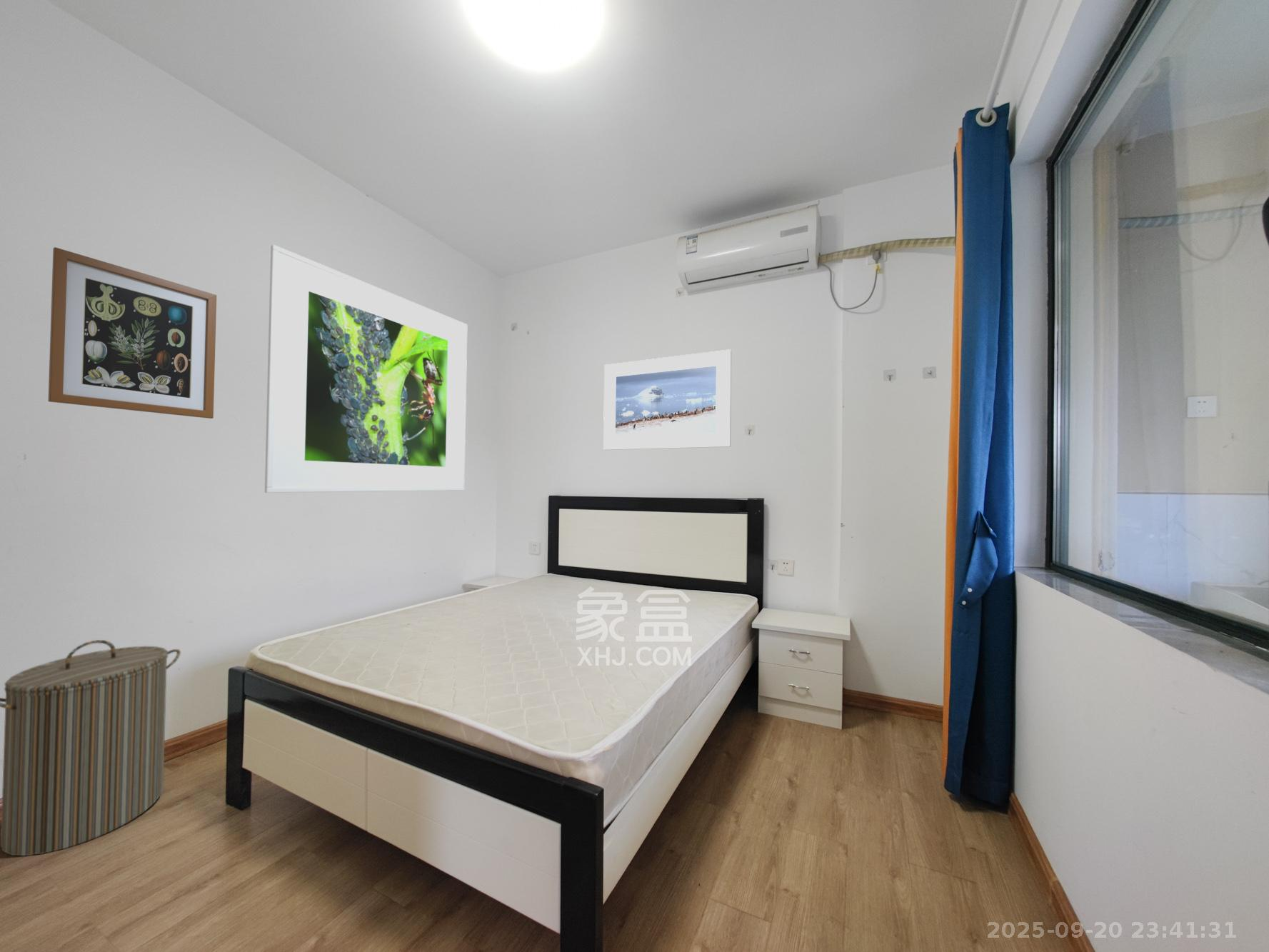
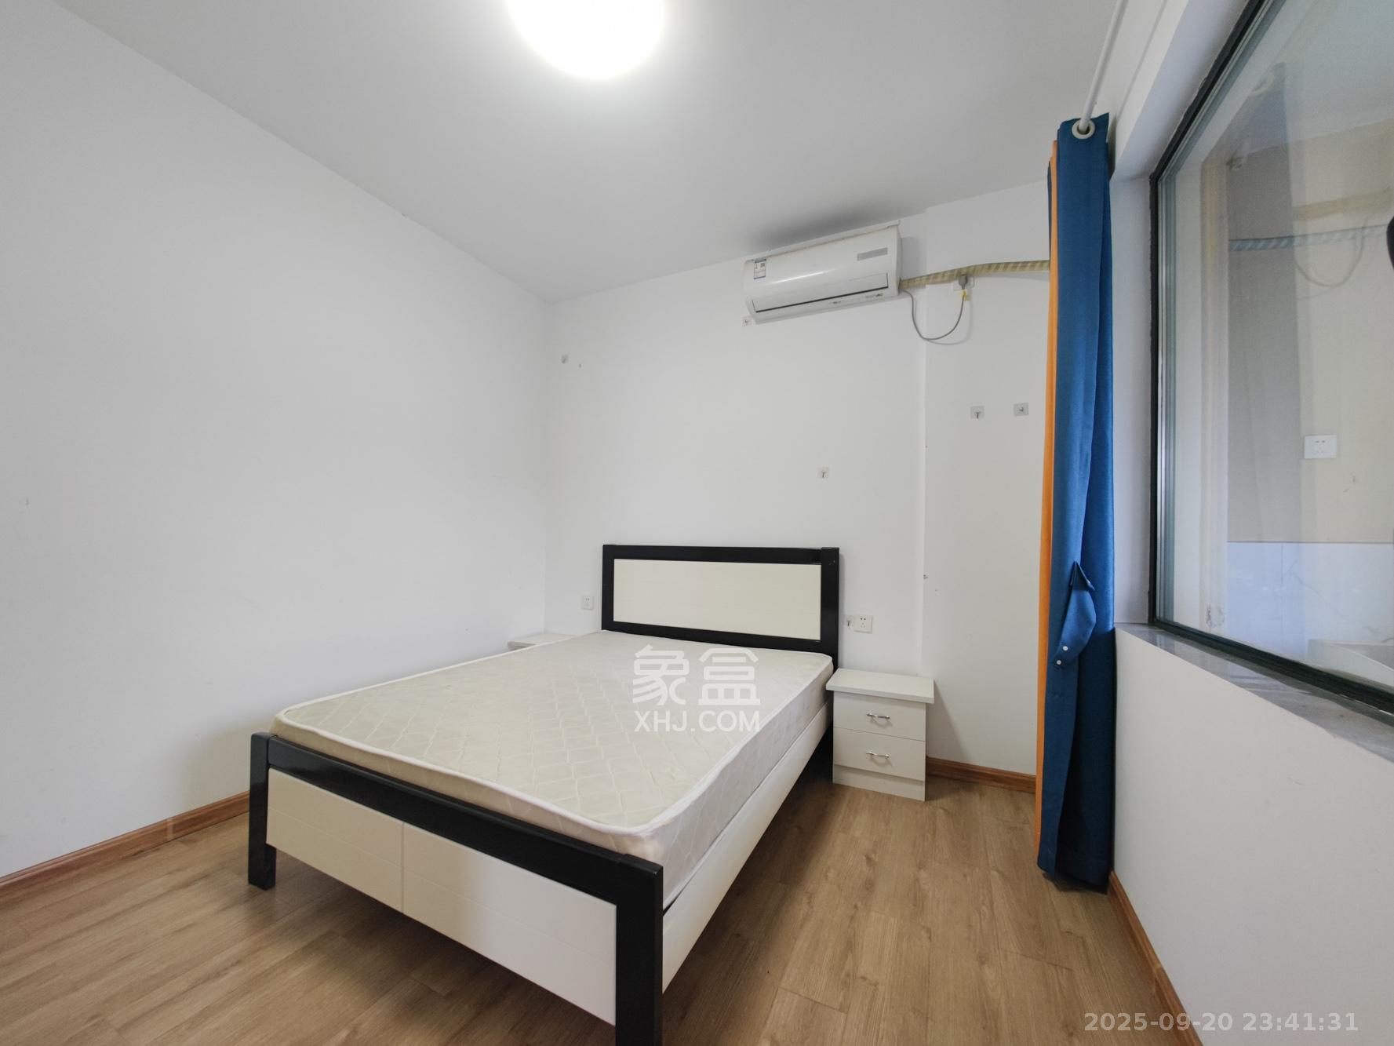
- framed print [264,244,468,493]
- wall art [47,246,217,419]
- laundry hamper [0,639,181,856]
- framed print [603,349,732,451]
